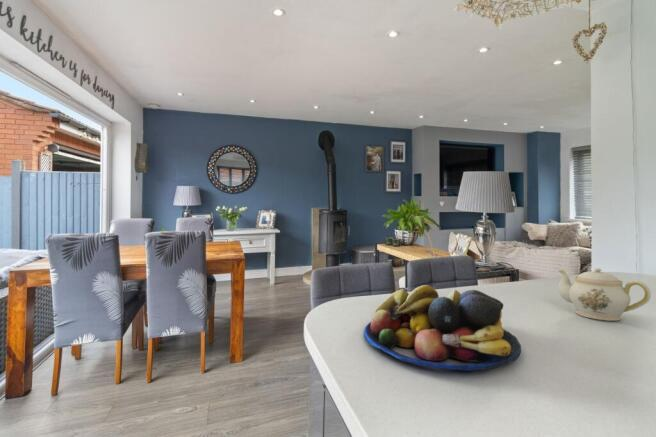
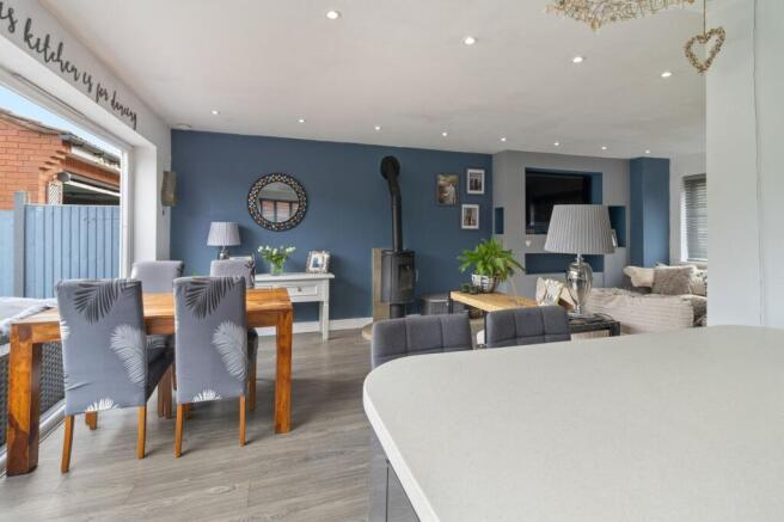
- teapot [557,267,652,322]
- fruit bowl [363,284,522,372]
